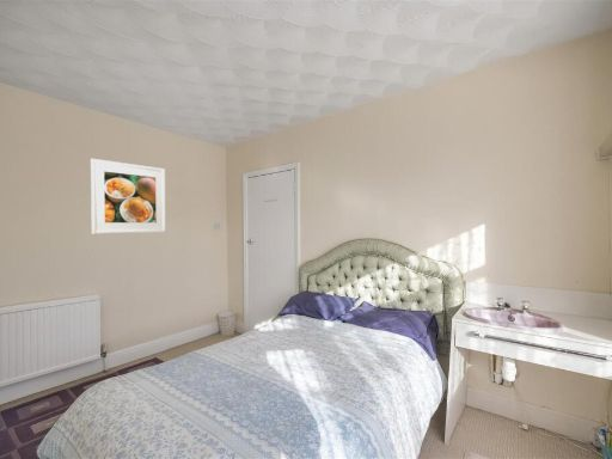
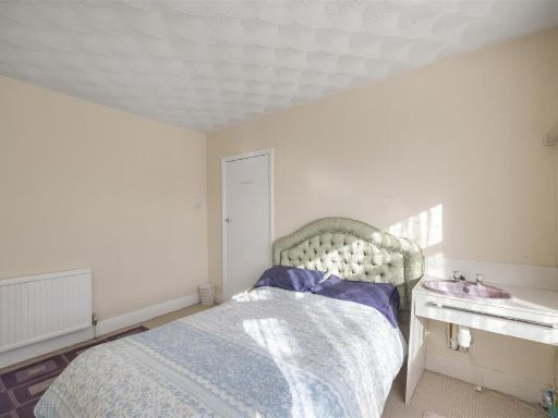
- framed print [90,158,167,234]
